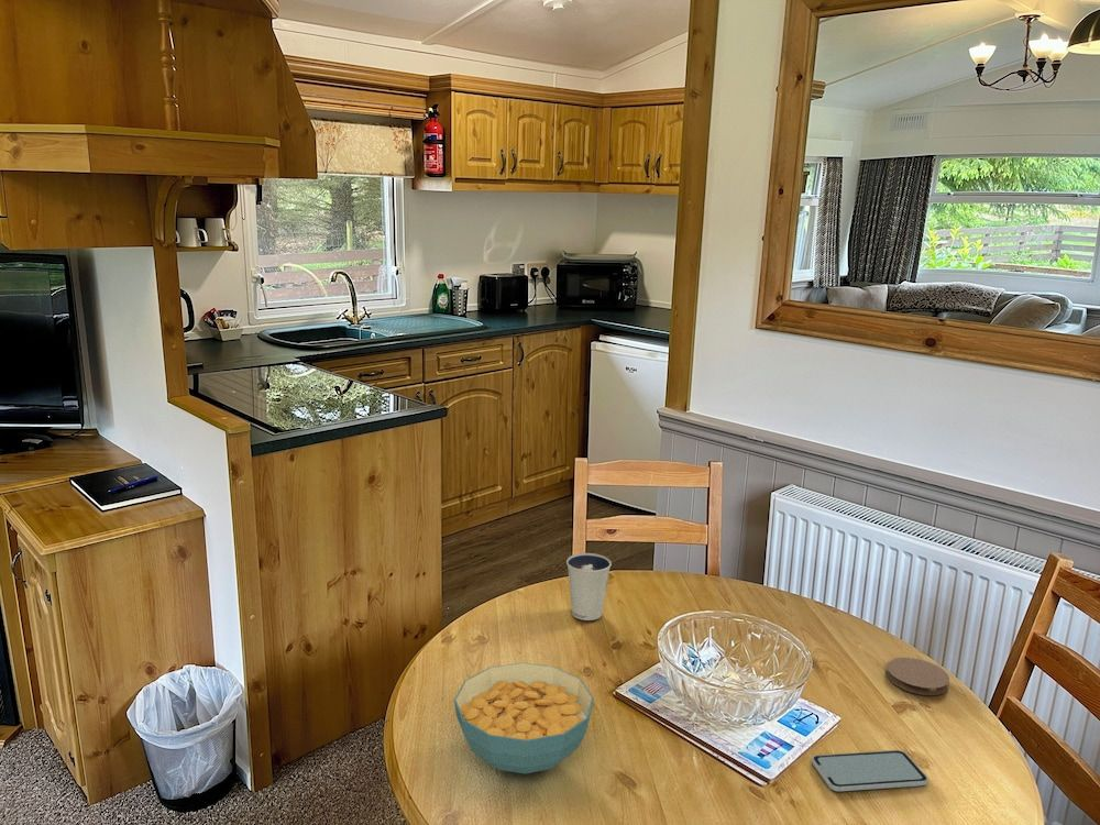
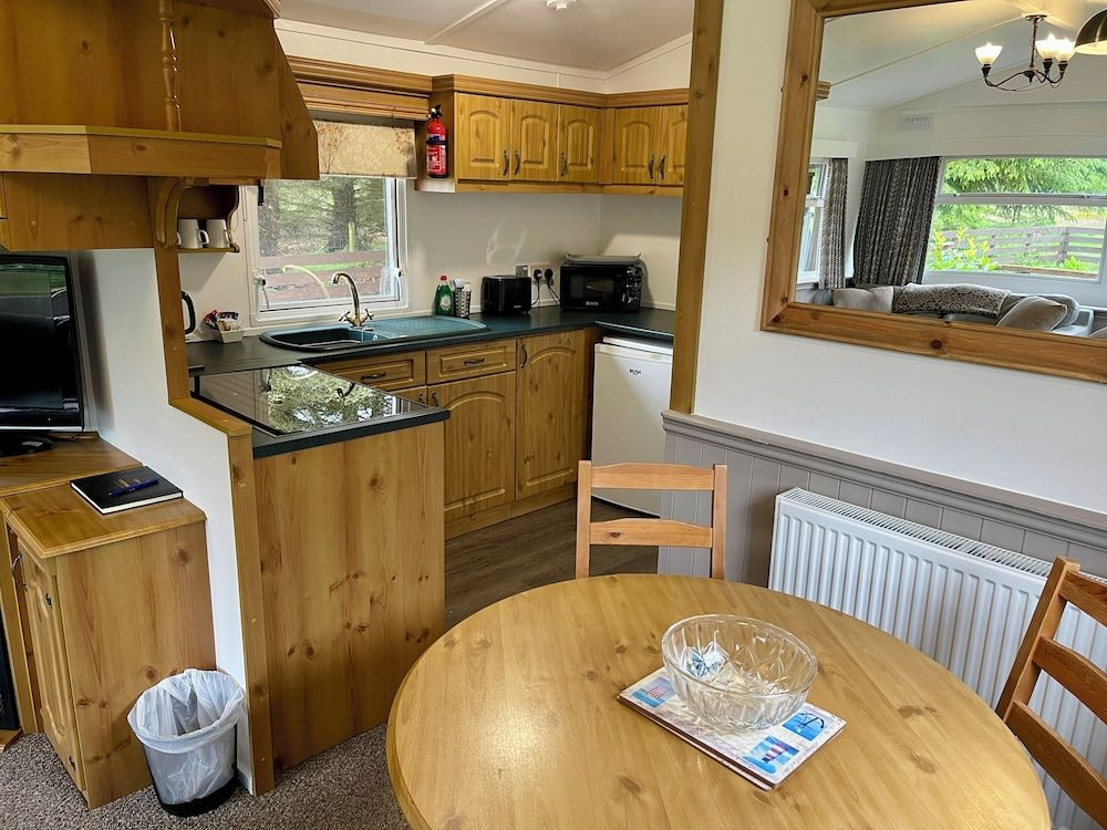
- cereal bowl [453,661,595,776]
- coaster [886,657,950,696]
- dixie cup [565,552,613,622]
- smartphone [811,749,930,792]
